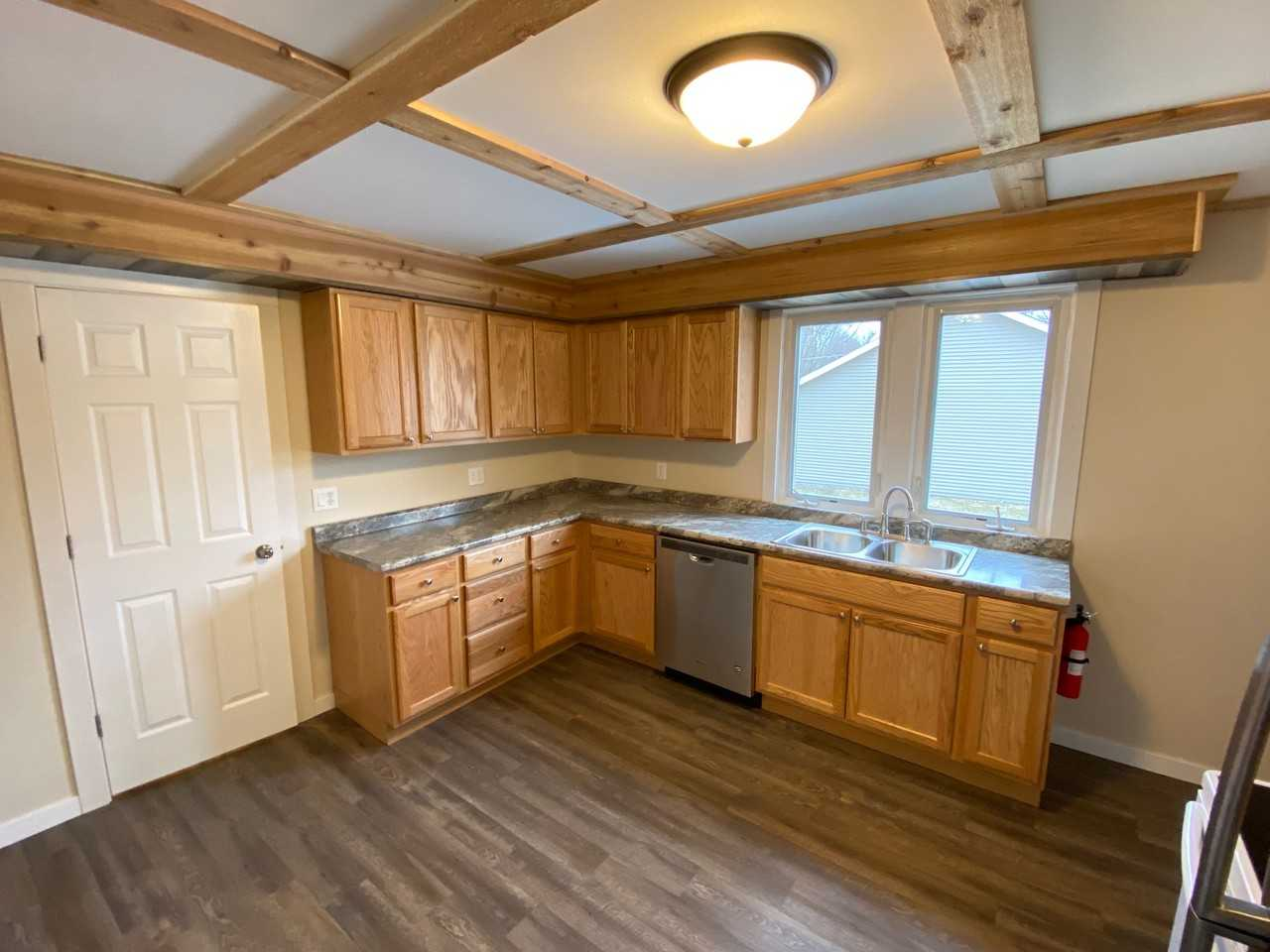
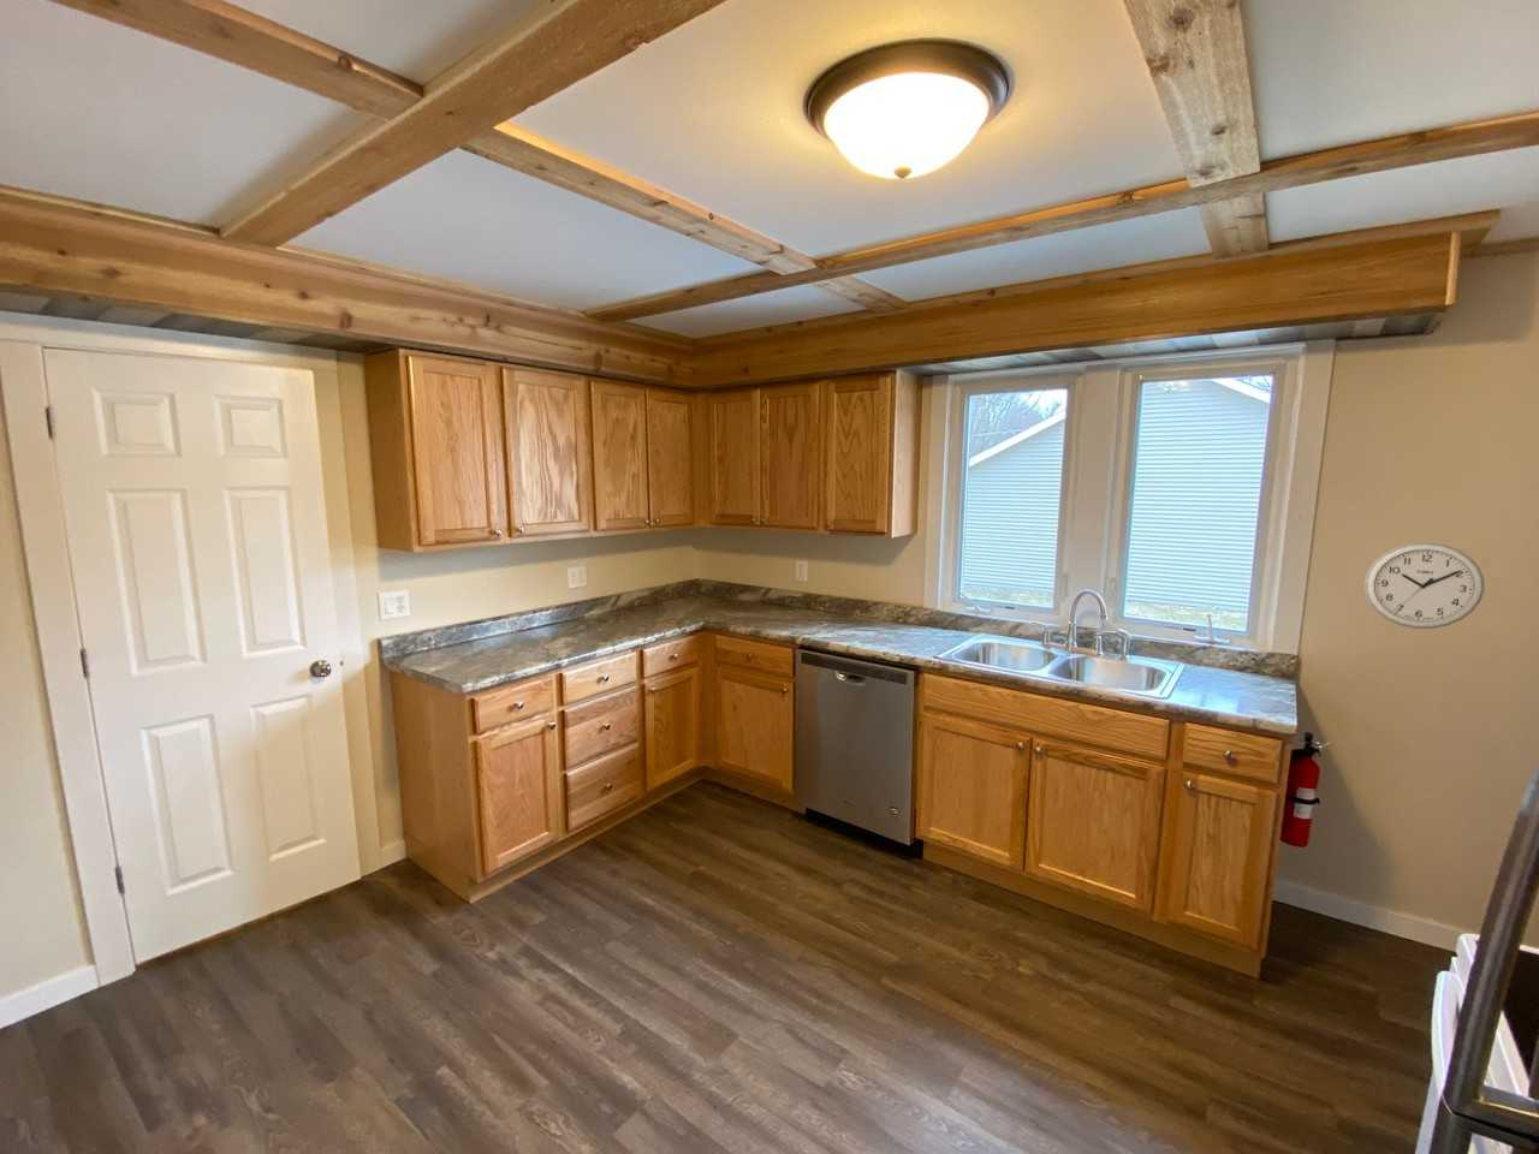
+ wall clock [1363,541,1486,630]
